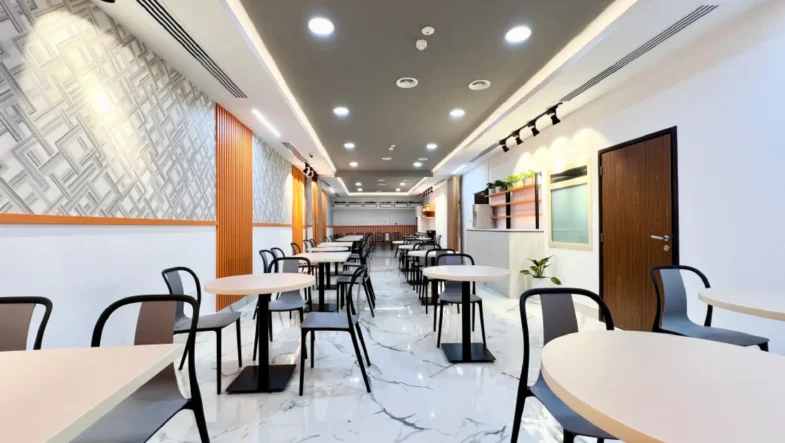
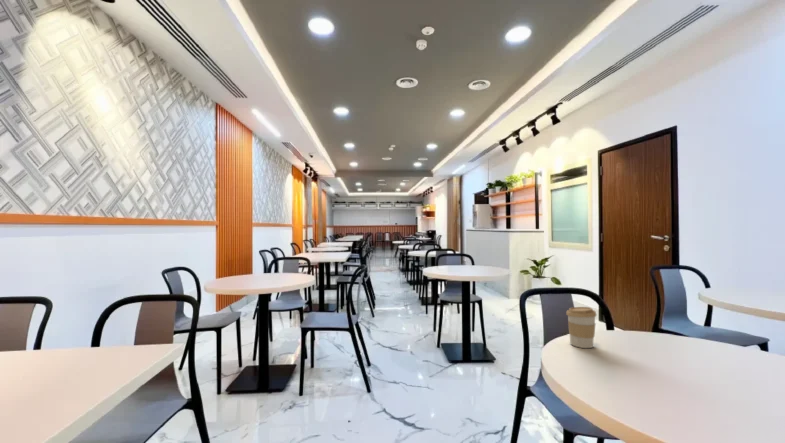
+ coffee cup [565,306,597,349]
